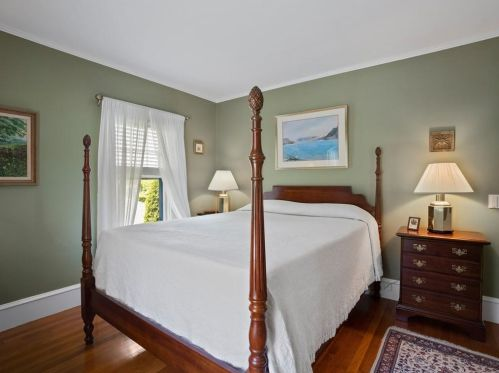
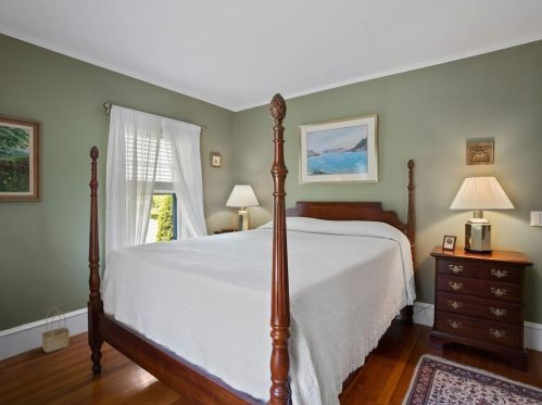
+ basket [41,306,71,354]
